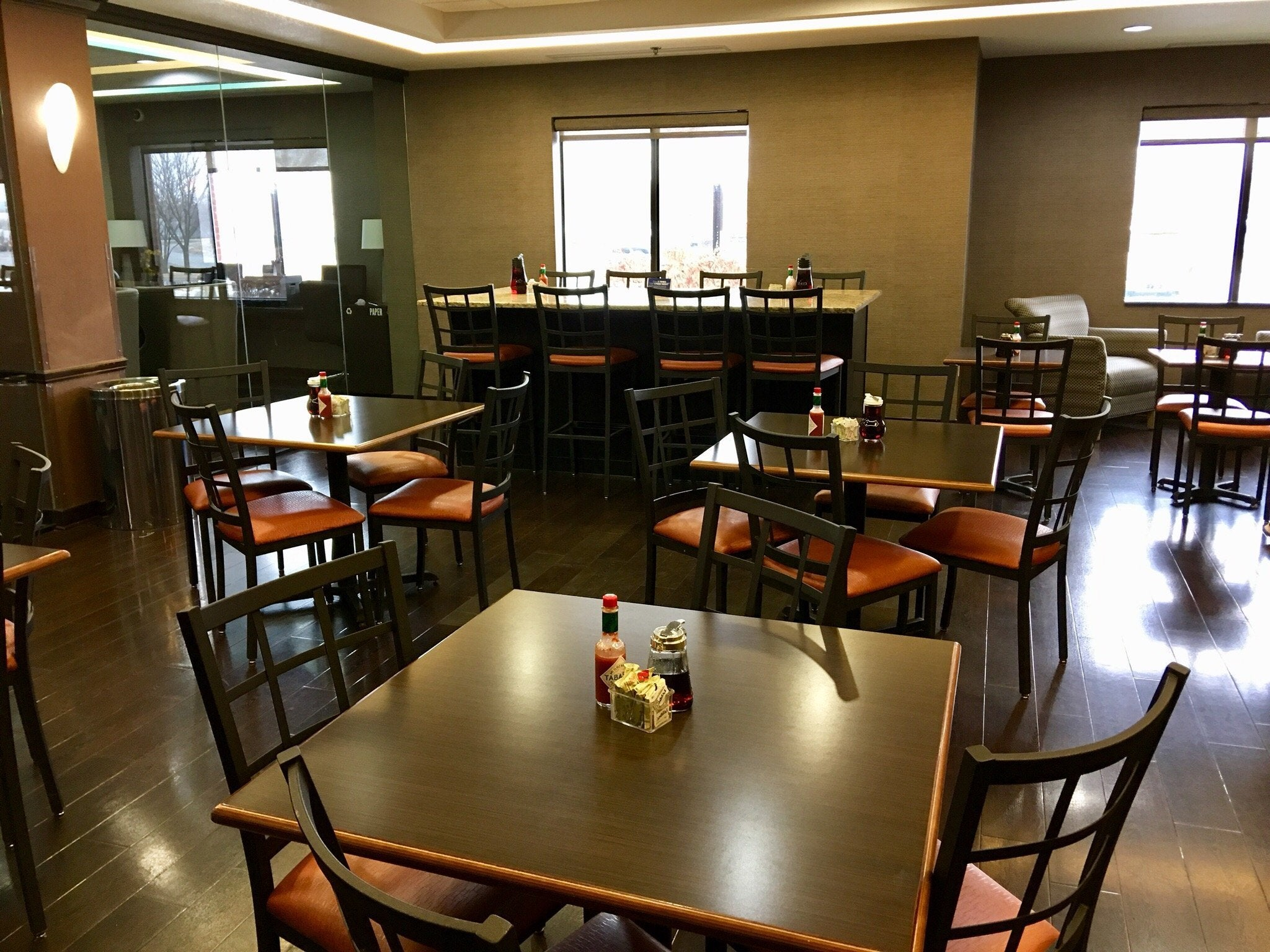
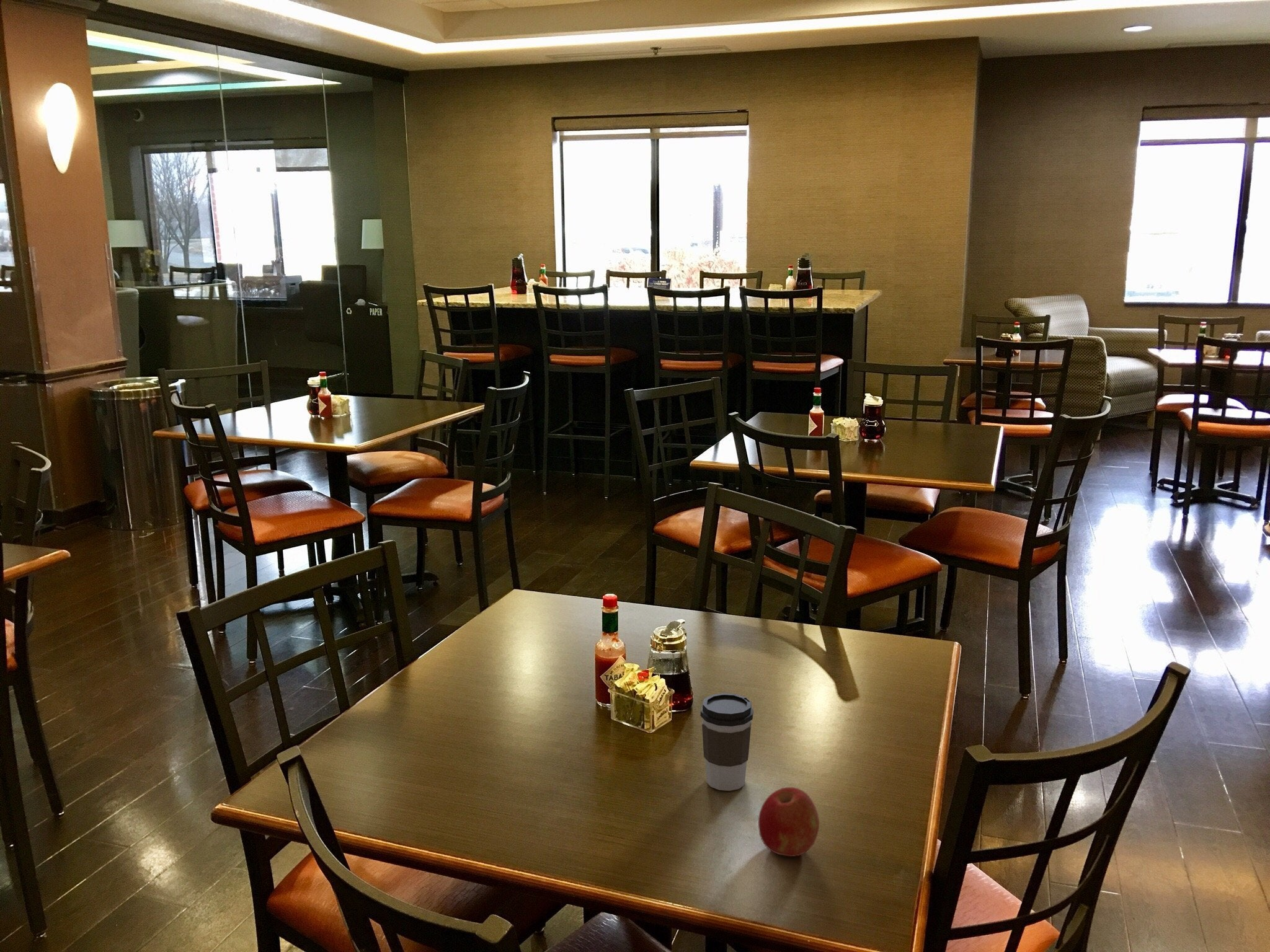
+ coffee cup [700,692,754,791]
+ fruit [758,787,820,857]
